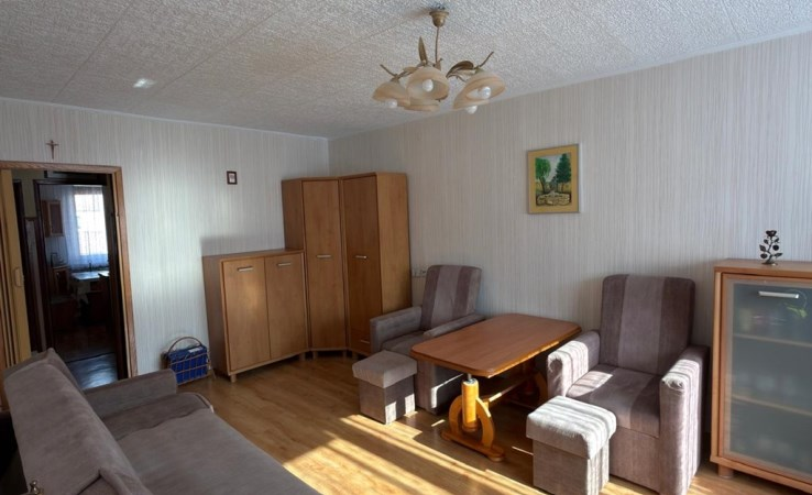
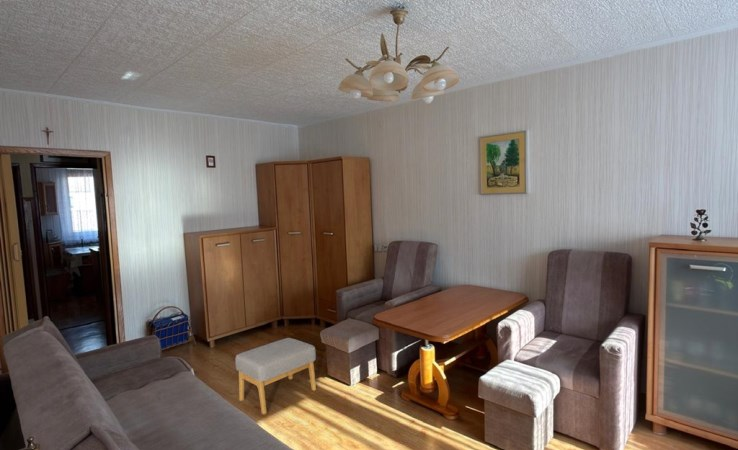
+ footstool [234,337,317,415]
